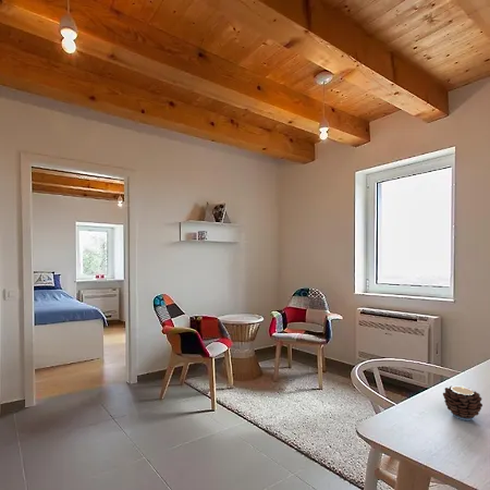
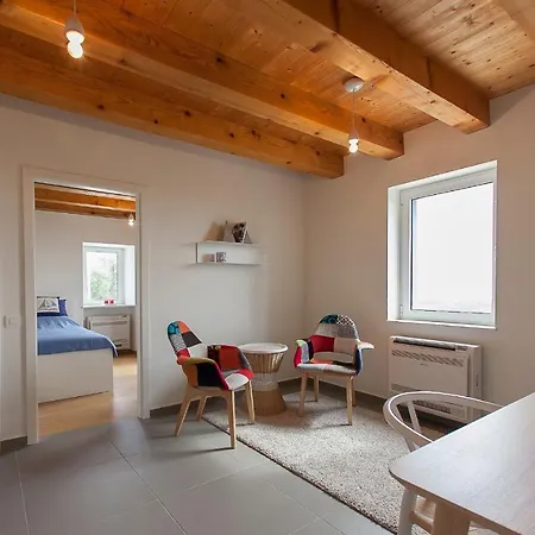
- candle [442,385,483,421]
